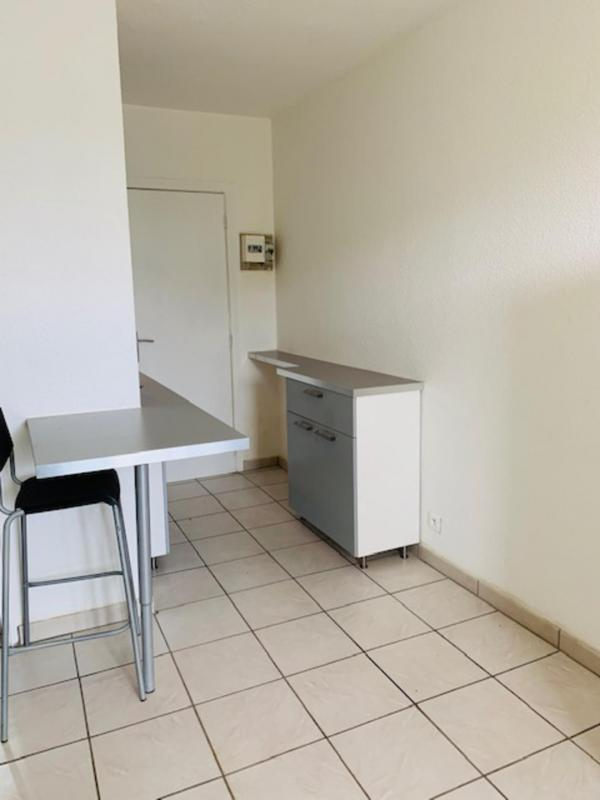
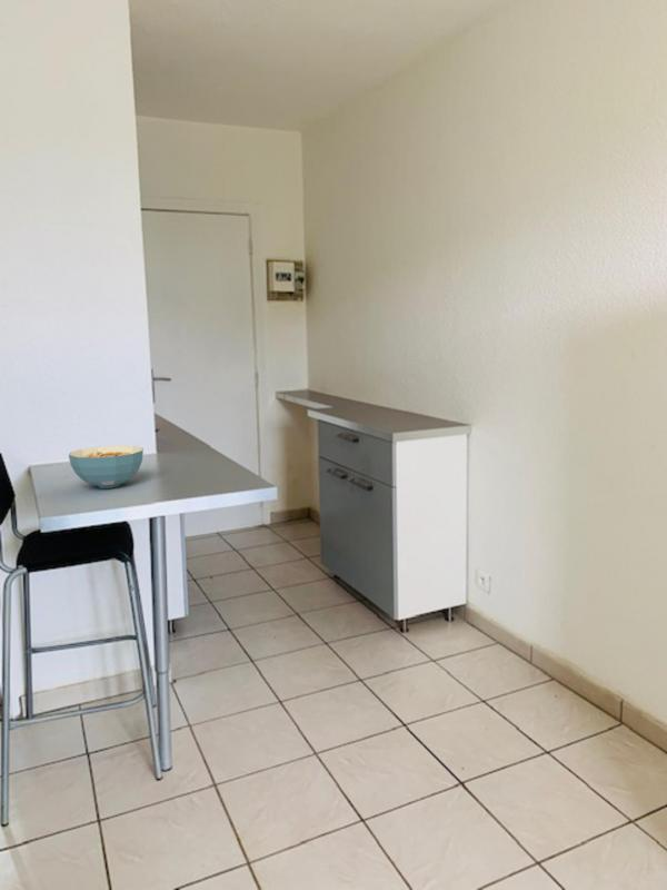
+ cereal bowl [68,445,145,490]
